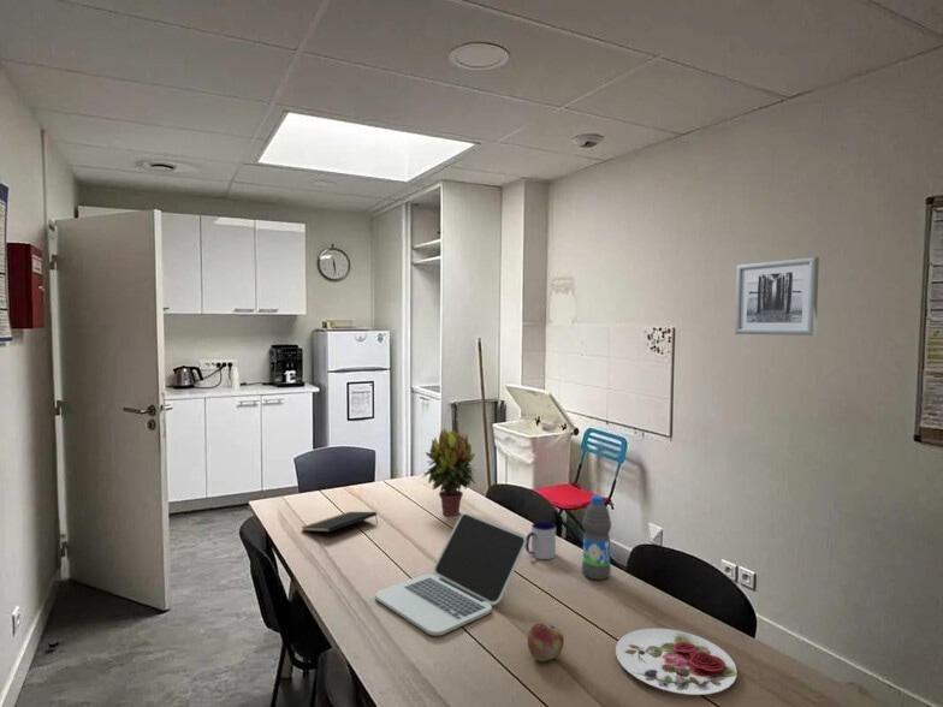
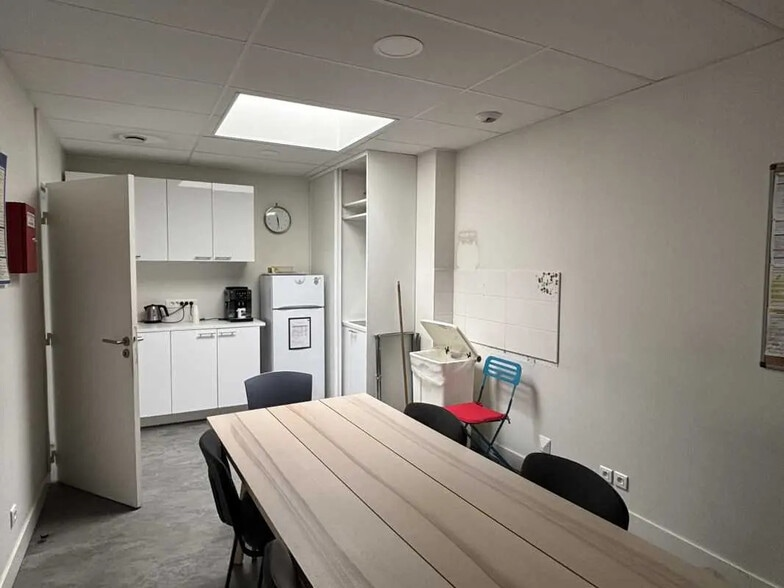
- laptop [374,512,527,636]
- wall art [734,256,820,337]
- water bottle [581,494,612,581]
- fruit [527,622,565,663]
- mug [524,521,557,560]
- notepad [301,511,379,533]
- potted plant [421,427,479,517]
- plate [615,626,739,696]
